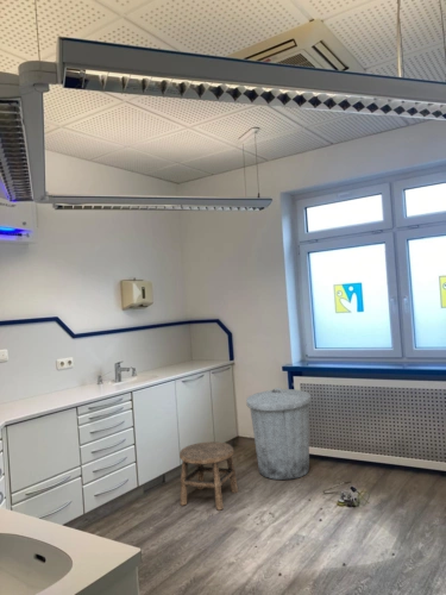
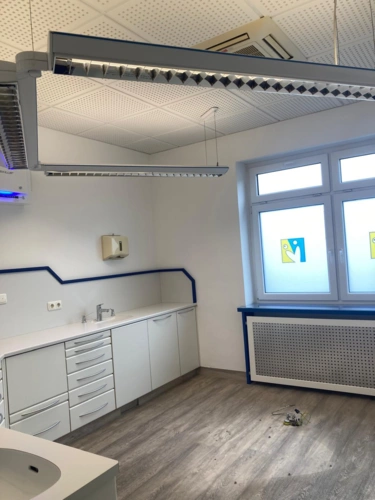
- trash can [245,387,312,481]
- stool [178,440,239,511]
